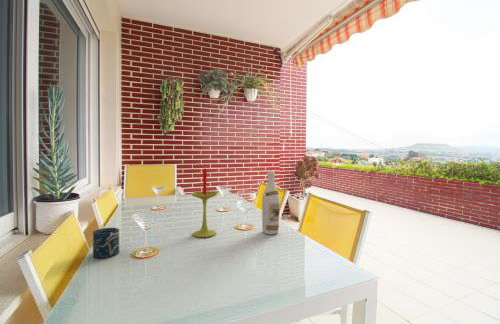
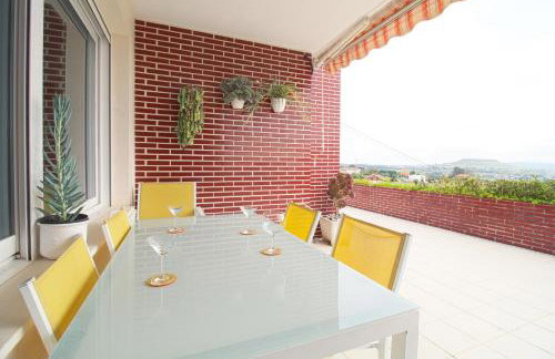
- wine bottle [261,170,281,235]
- cup [92,227,120,259]
- candle [191,168,219,238]
